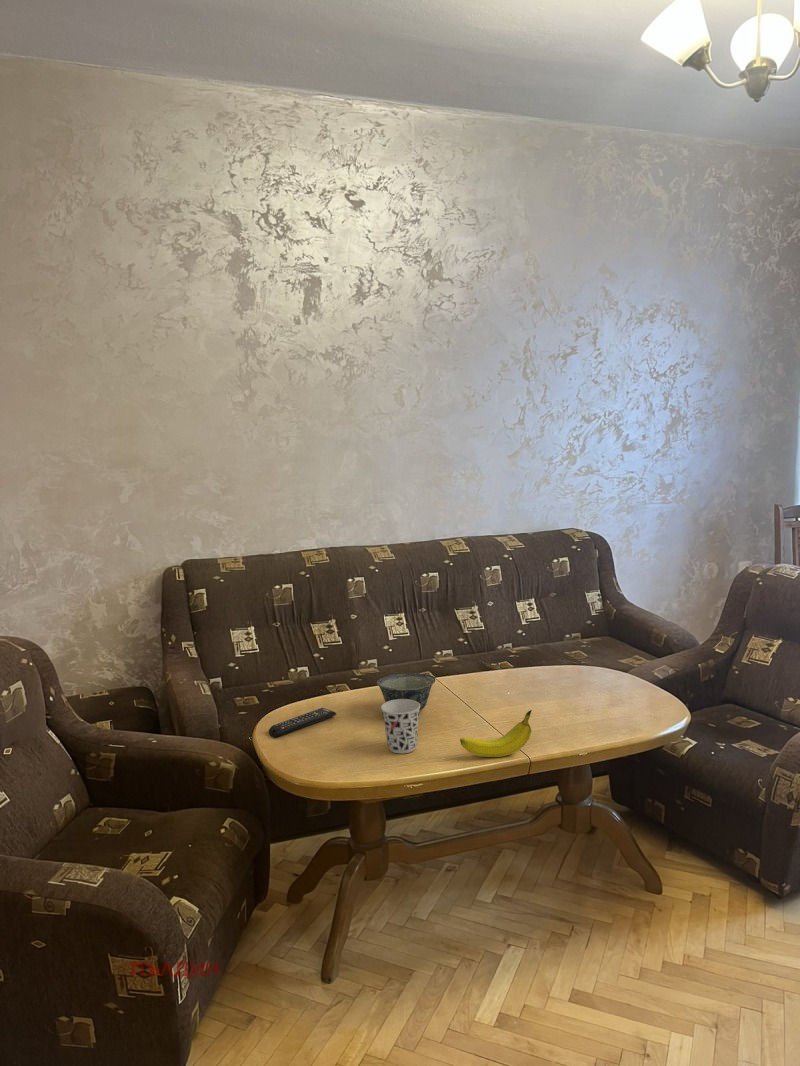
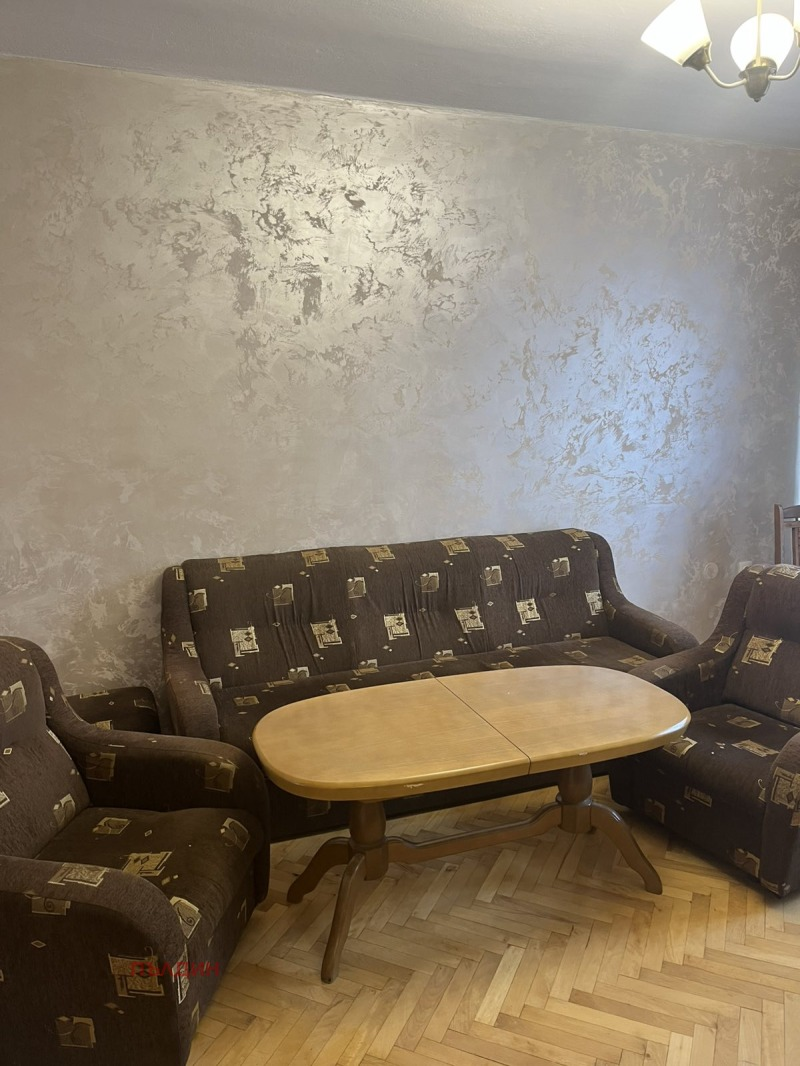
- remote control [268,707,337,739]
- cup [380,699,420,754]
- bowl [376,672,436,714]
- fruit [459,709,533,758]
